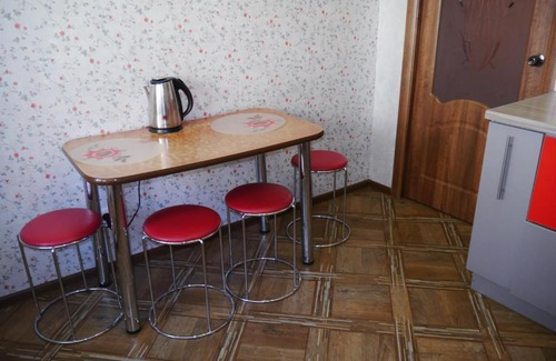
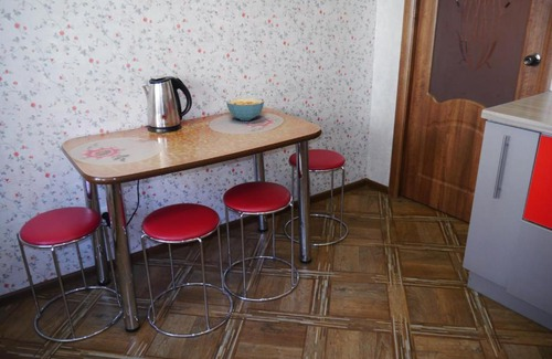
+ cereal bowl [225,97,265,122]
